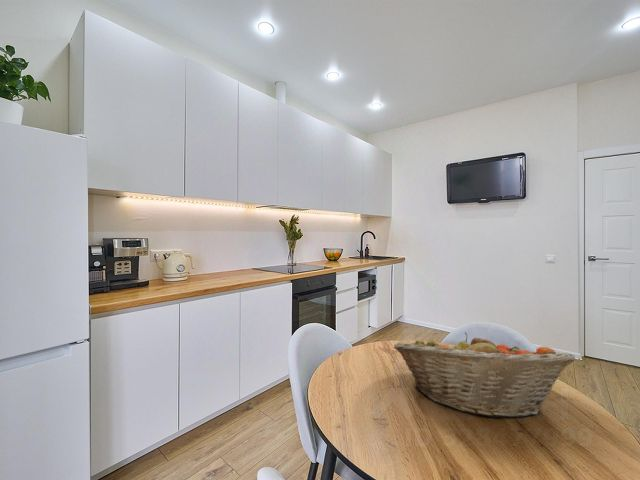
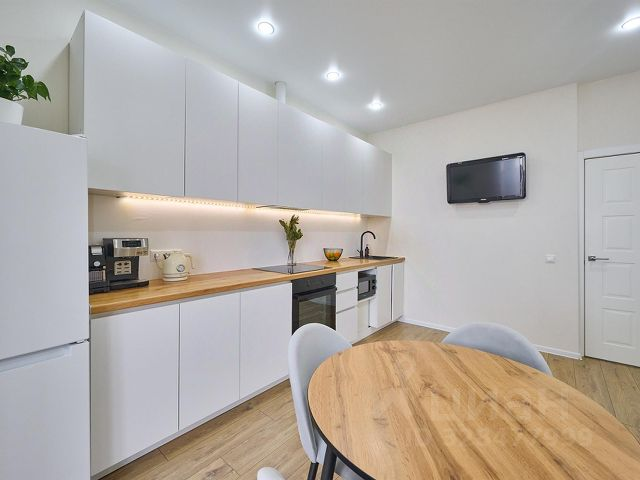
- fruit basket [393,331,576,419]
